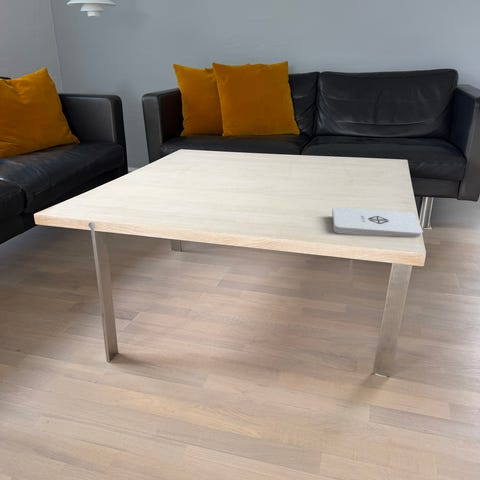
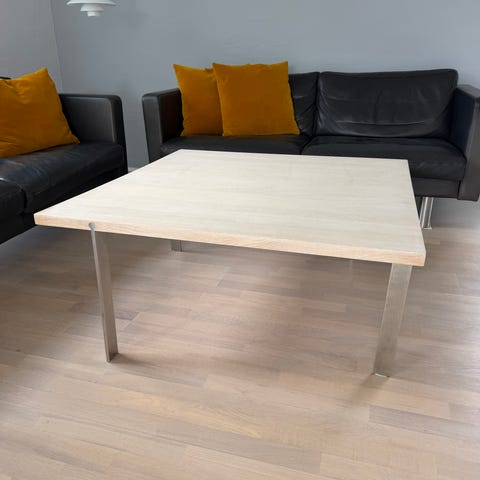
- notepad [331,206,424,238]
